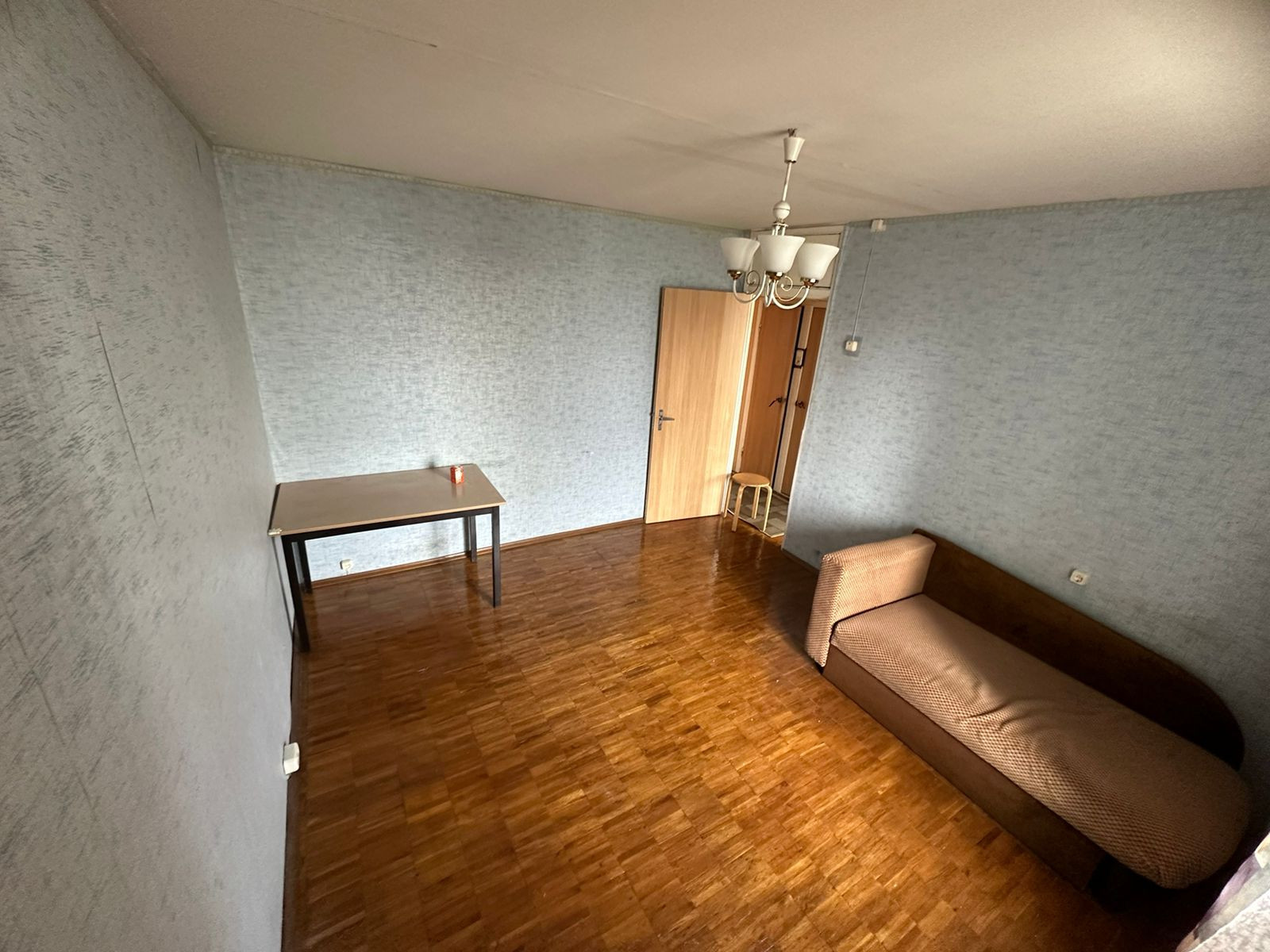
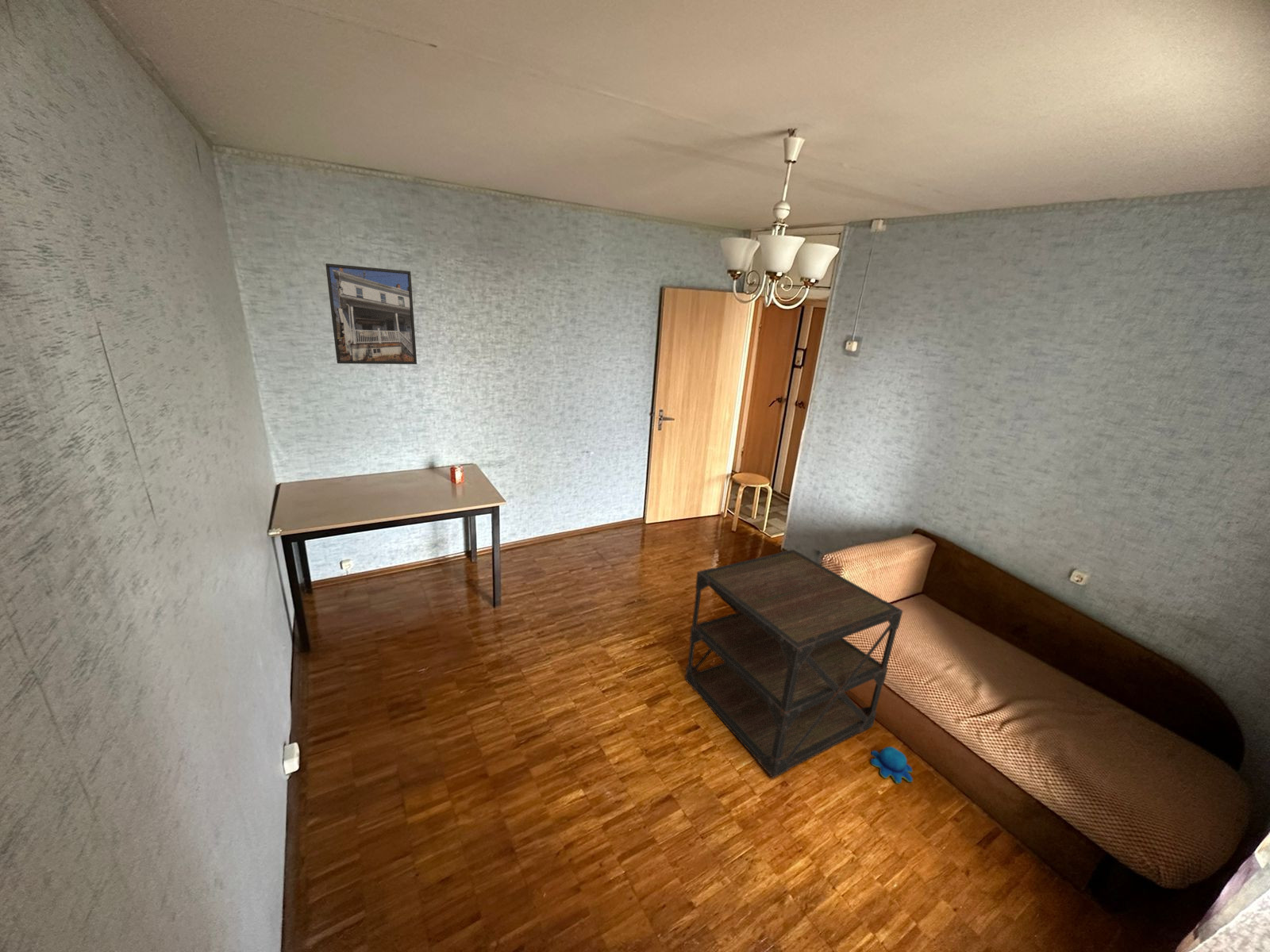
+ plush toy [870,746,914,785]
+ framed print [325,263,418,365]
+ side table [684,549,903,779]
